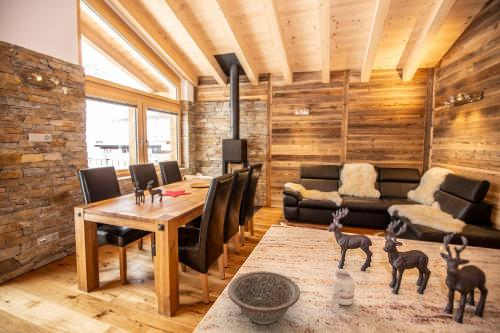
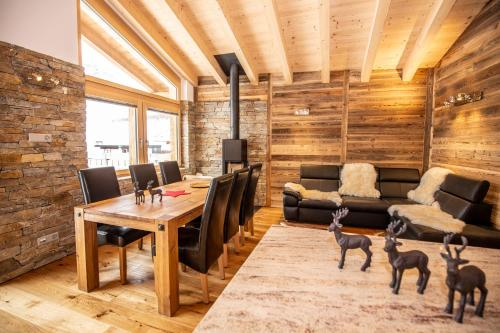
- decorative bowl [227,270,301,325]
- candle [331,268,355,314]
